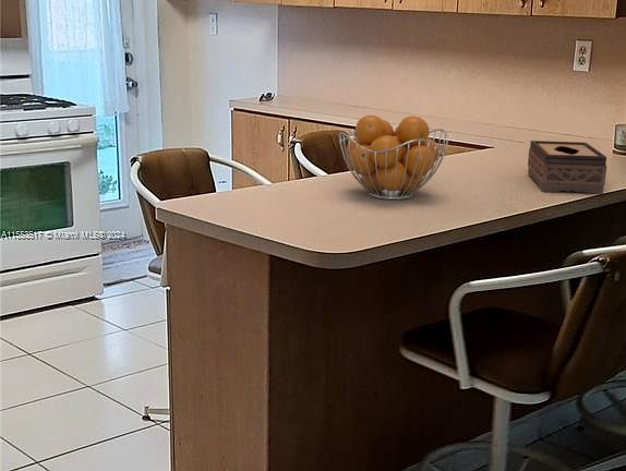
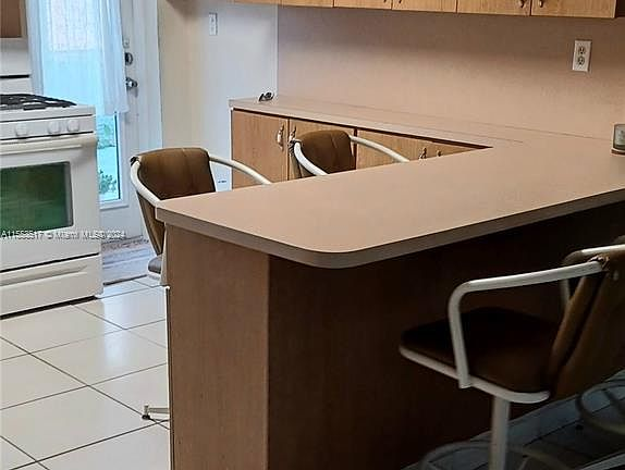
- tissue box [527,140,607,195]
- fruit basket [338,114,449,201]
